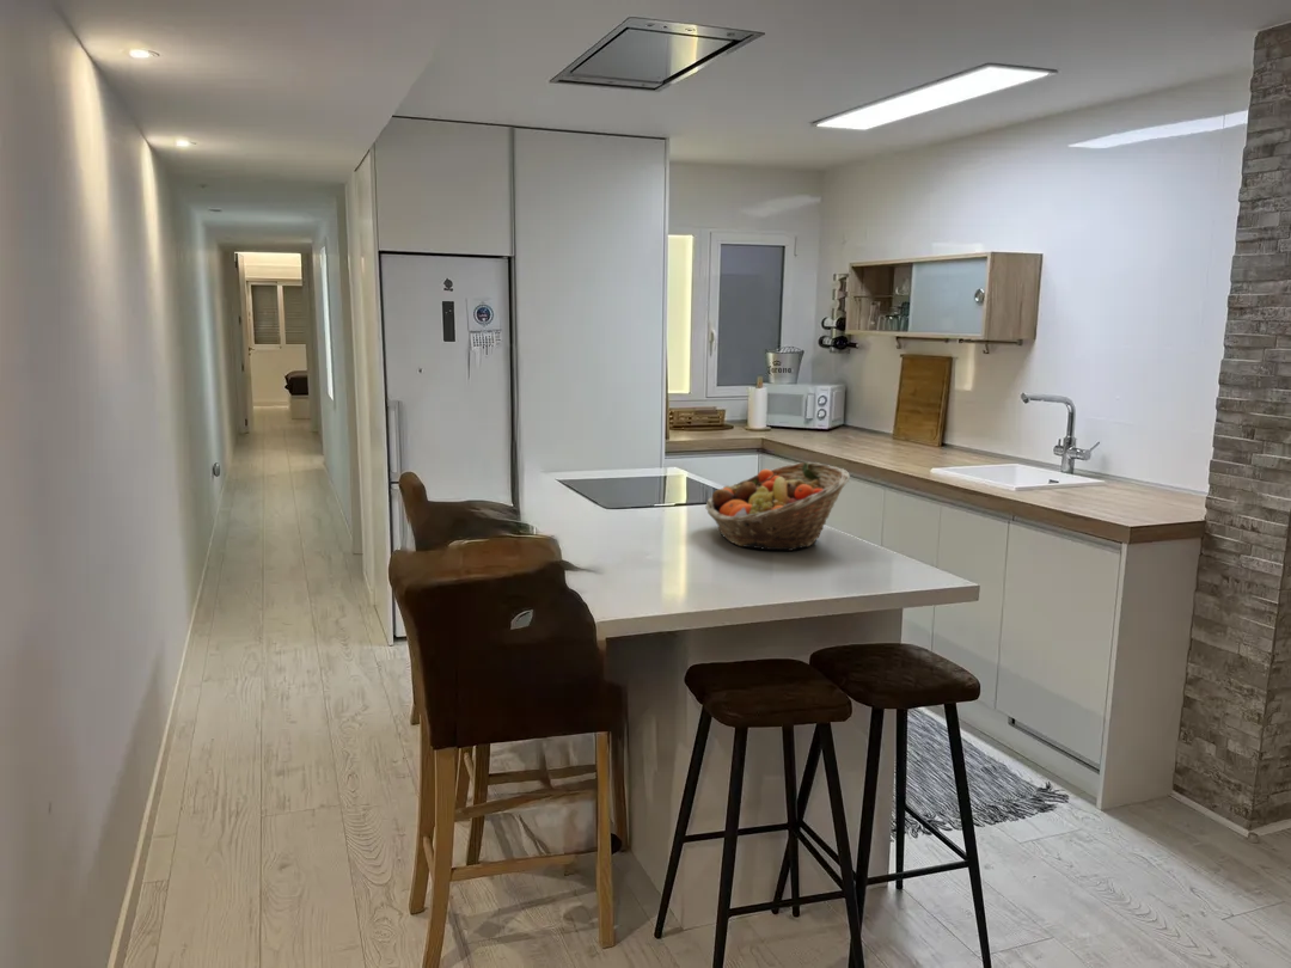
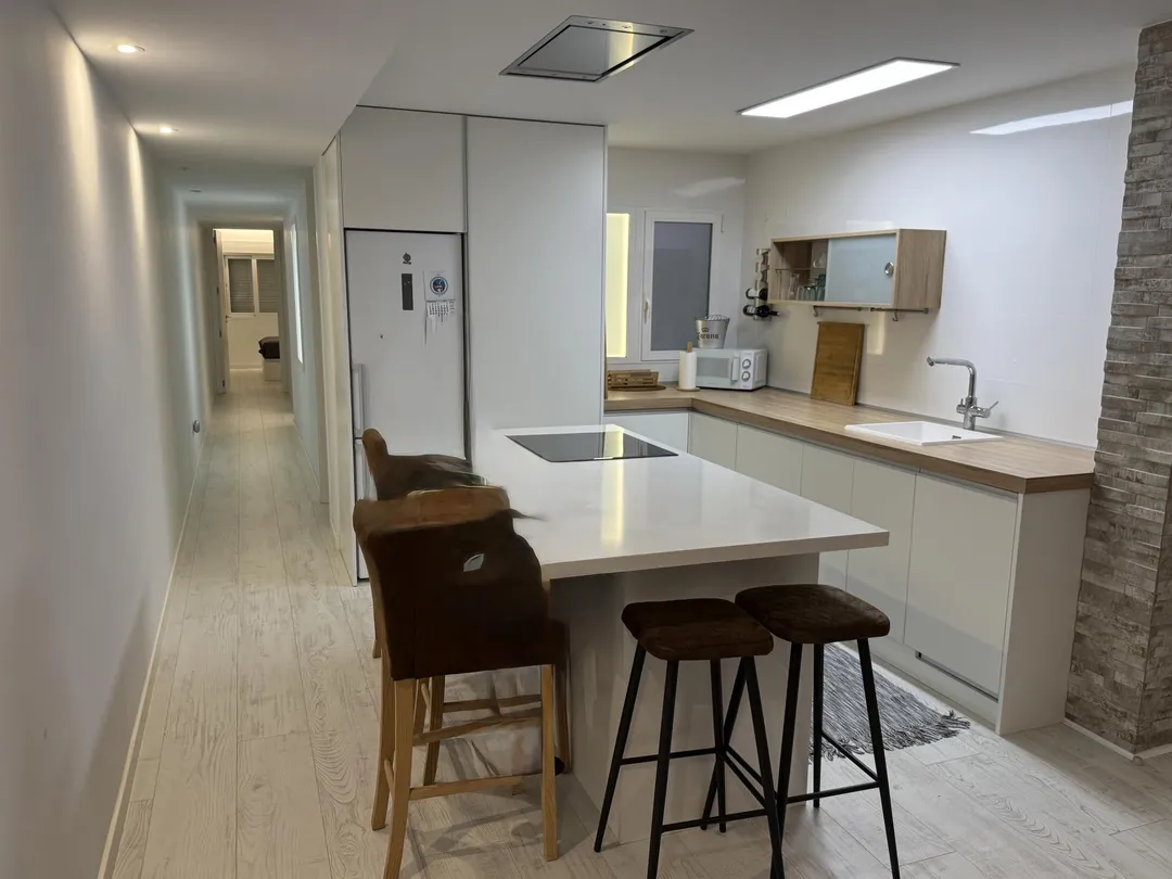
- fruit basket [704,461,851,552]
